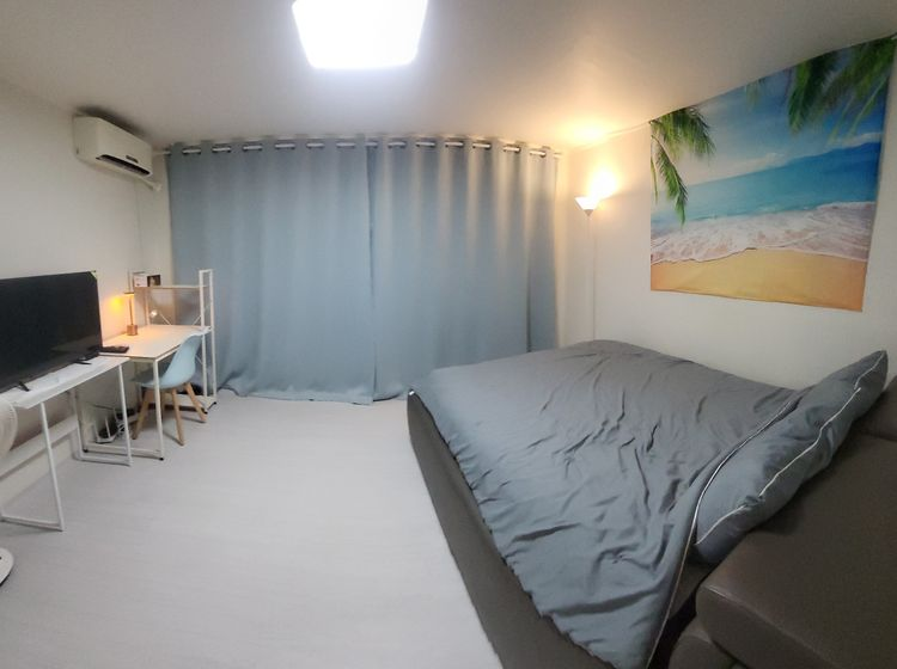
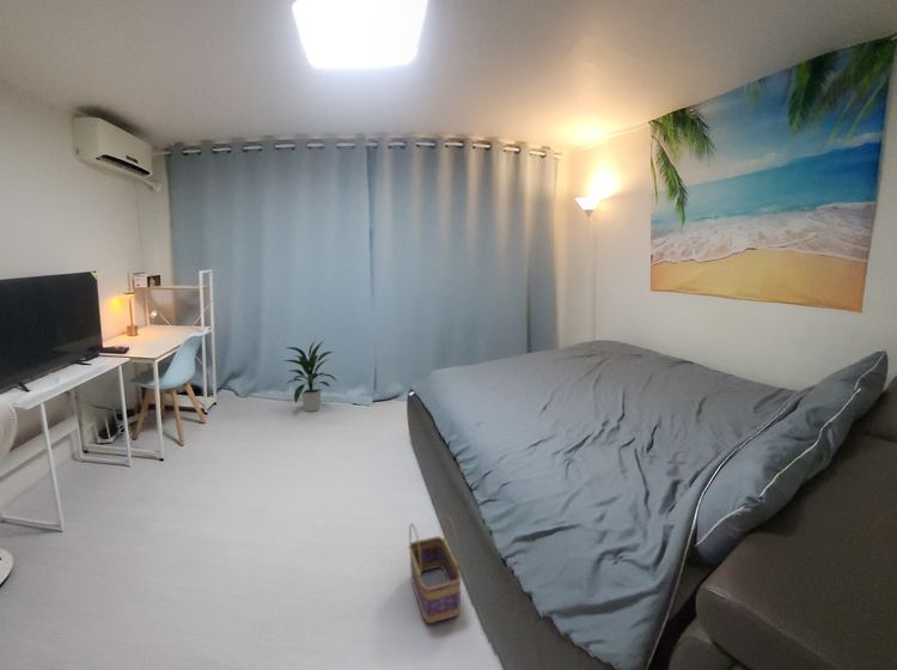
+ indoor plant [282,339,338,413]
+ basket [408,514,463,625]
